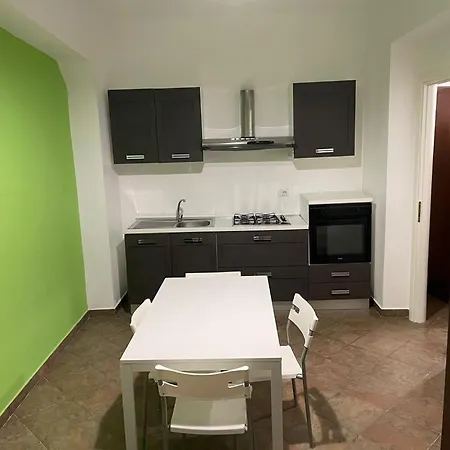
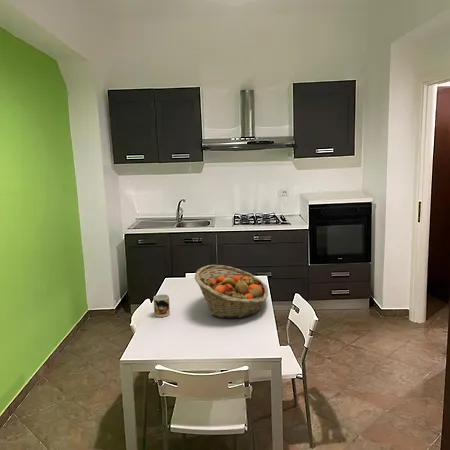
+ mug [153,293,171,318]
+ fruit basket [194,264,269,319]
